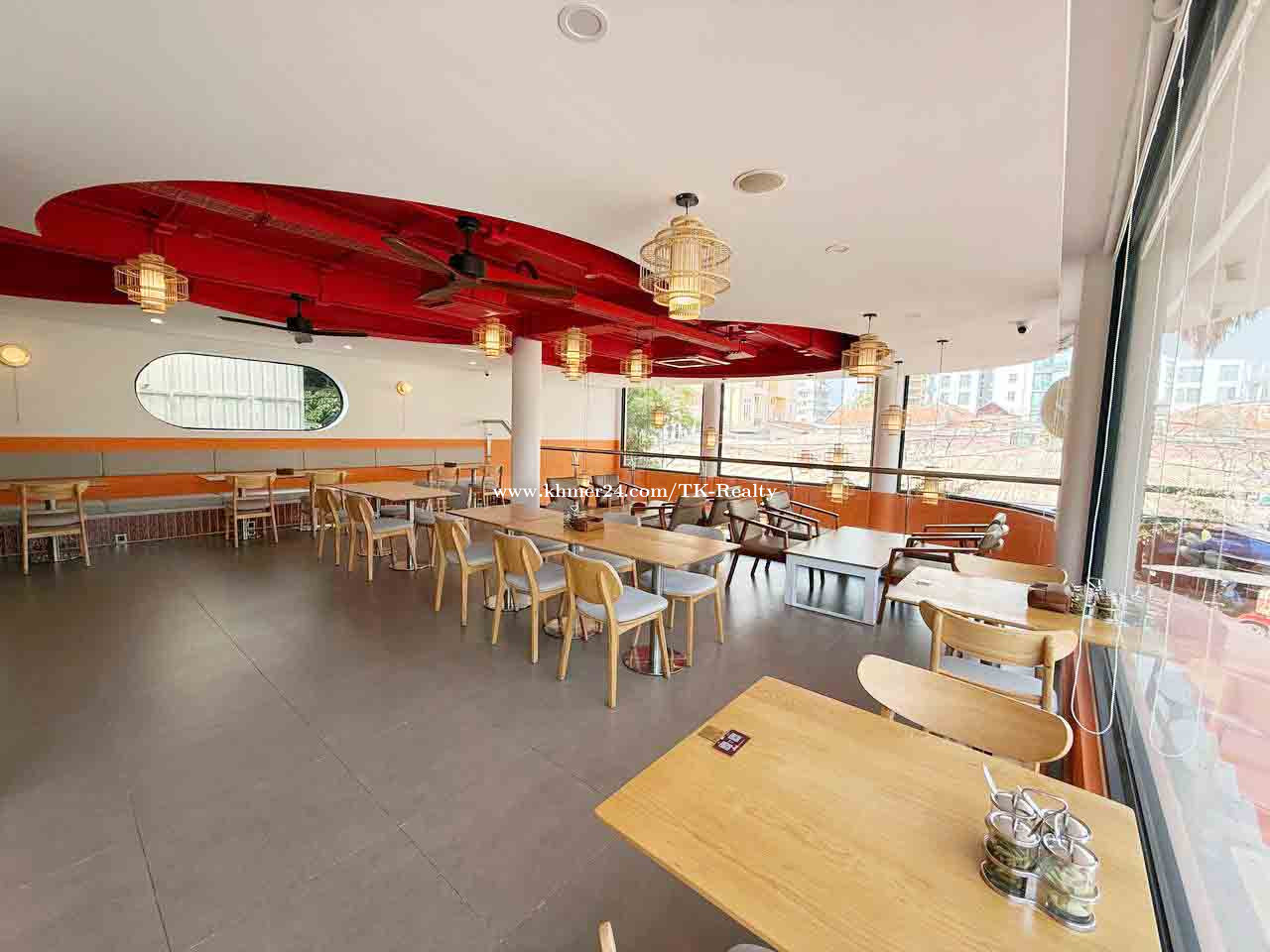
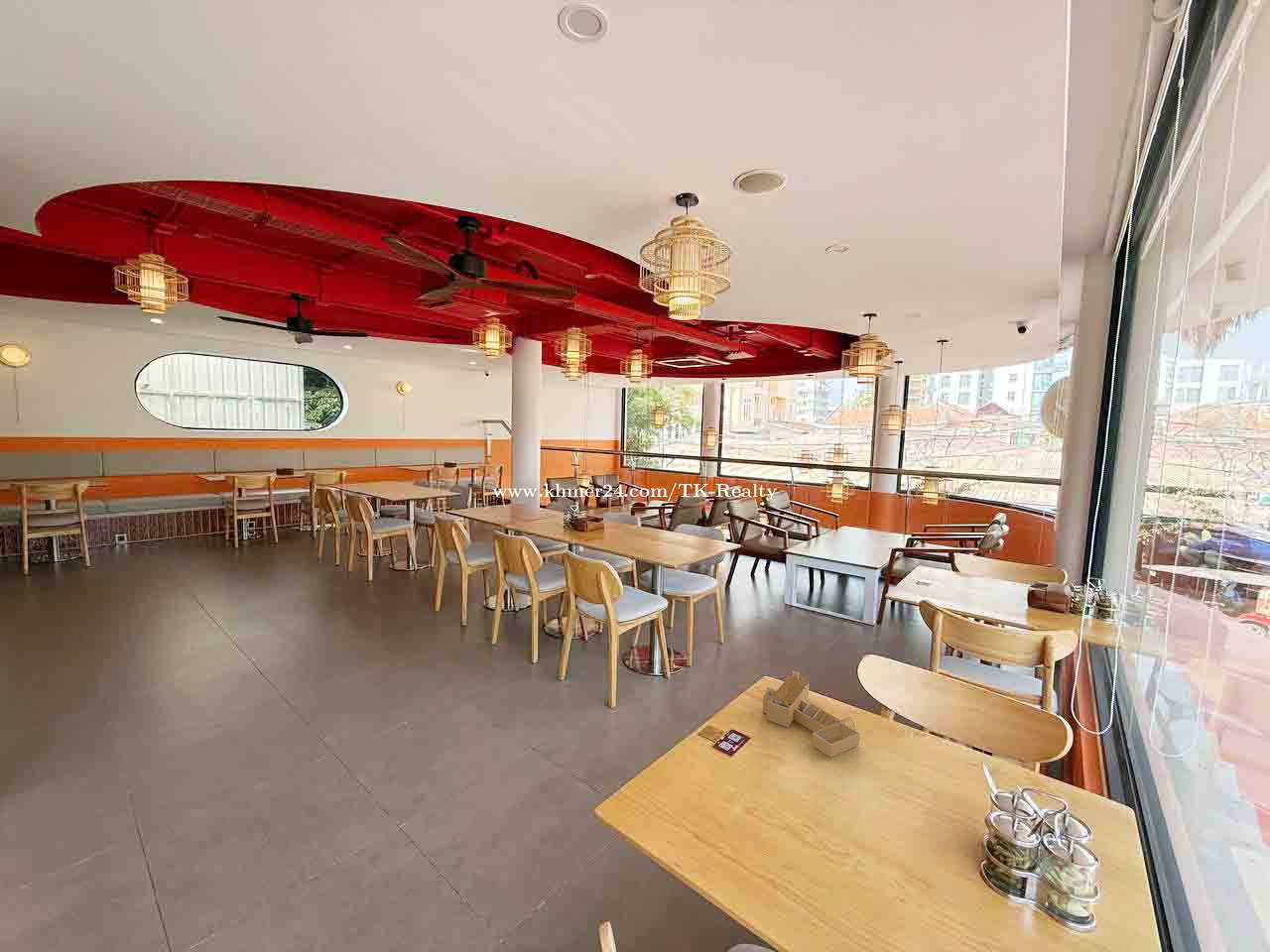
+ house frame [762,670,861,759]
